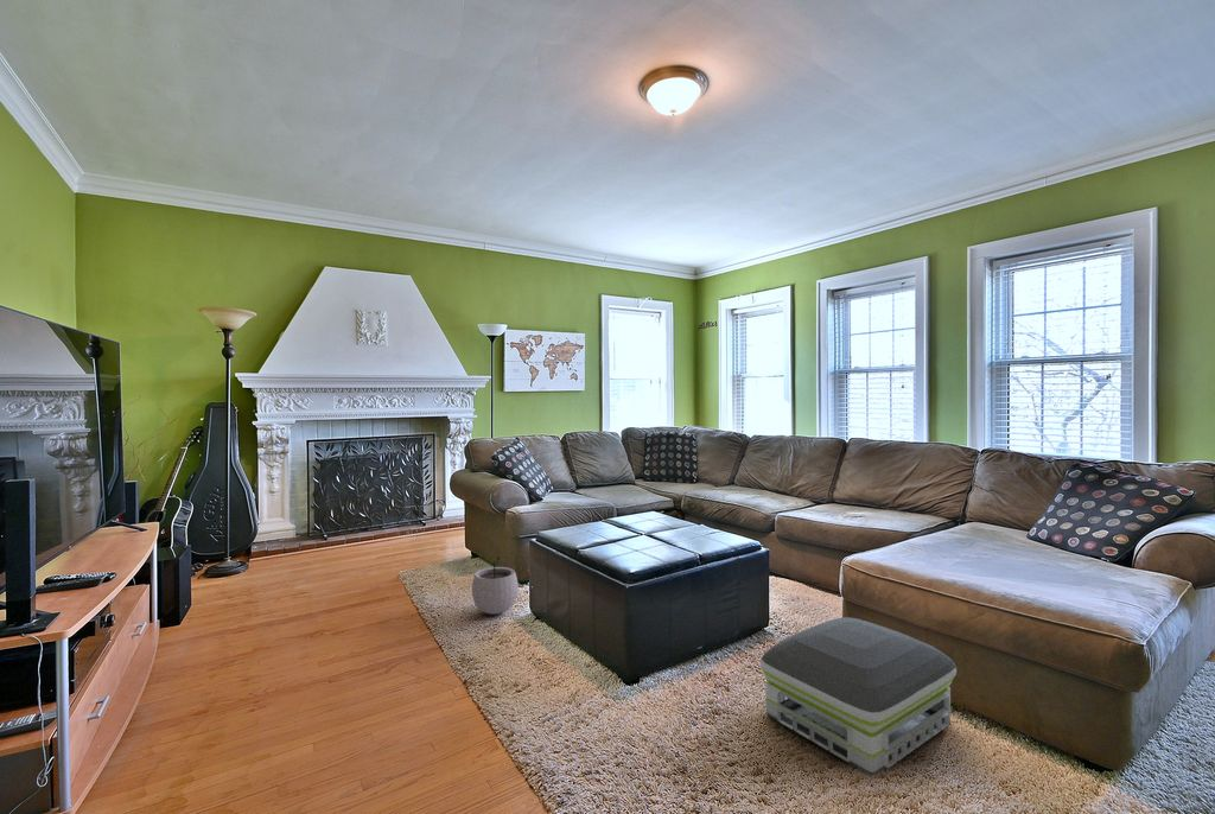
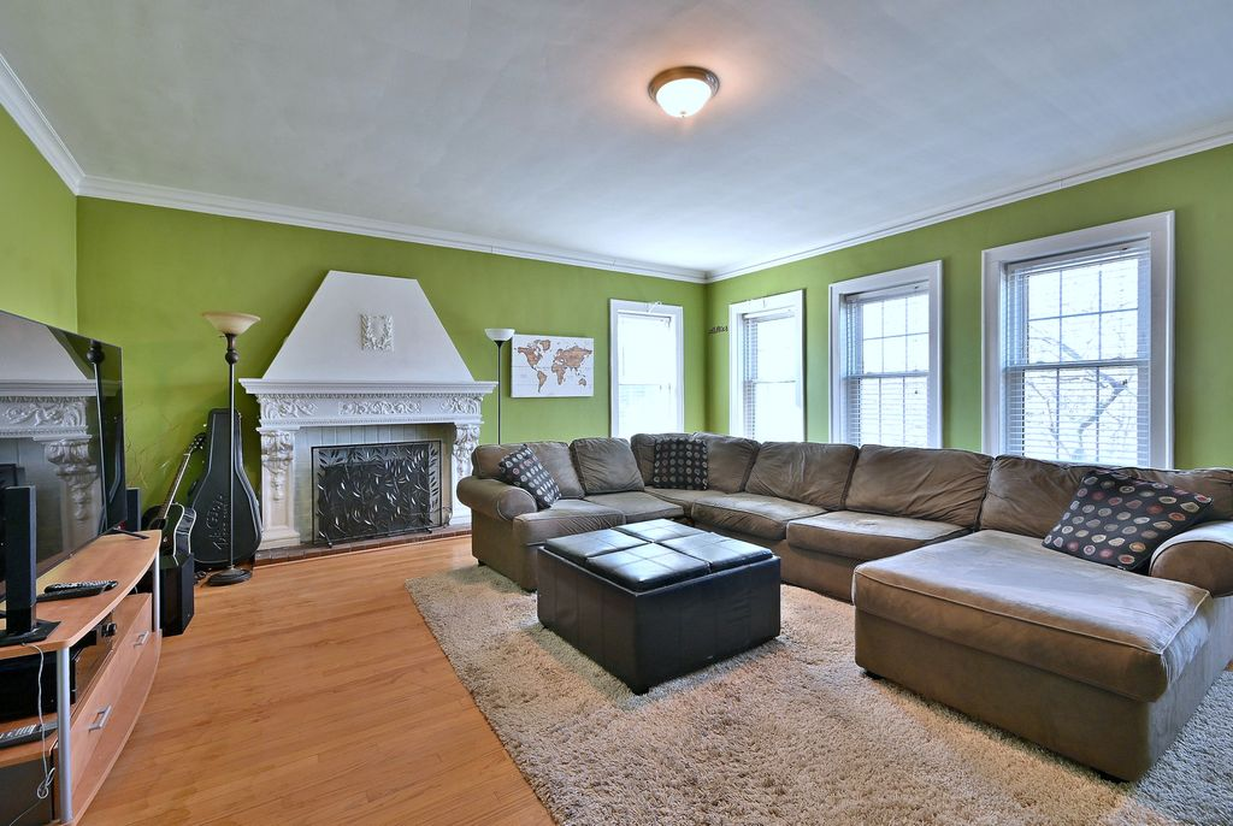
- air purifier [759,616,958,776]
- plant pot [471,555,520,616]
